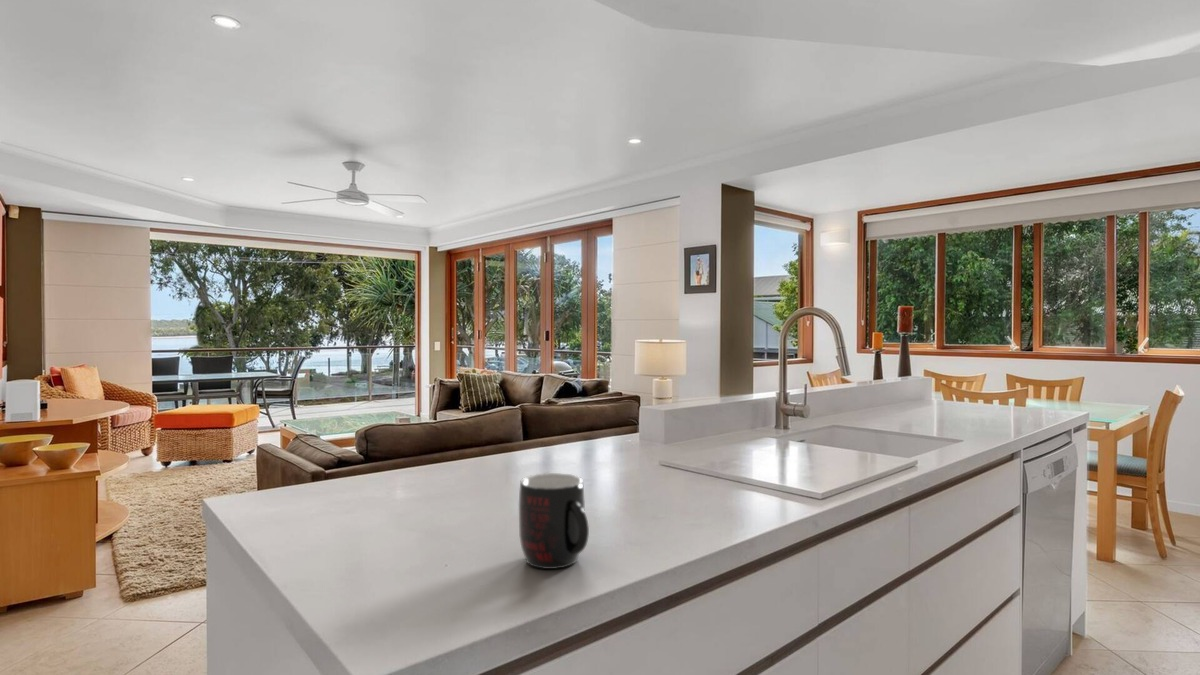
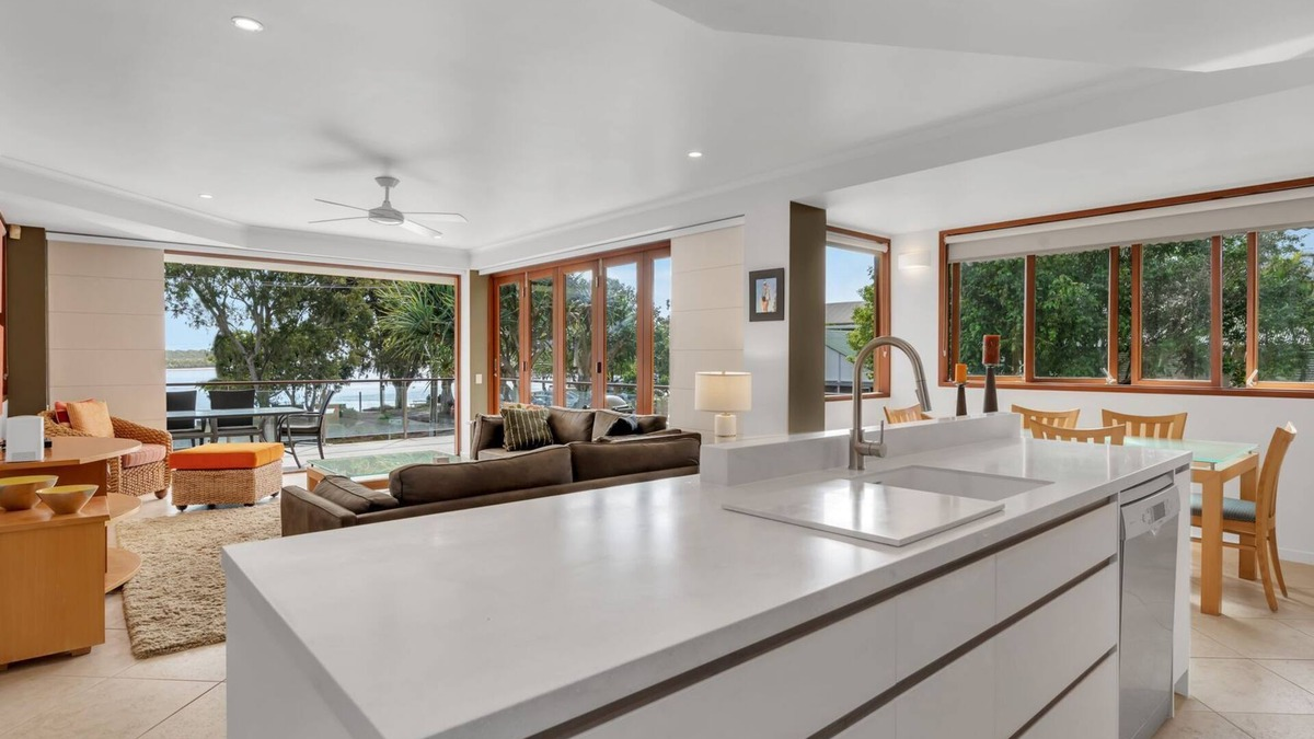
- mug [518,472,590,570]
